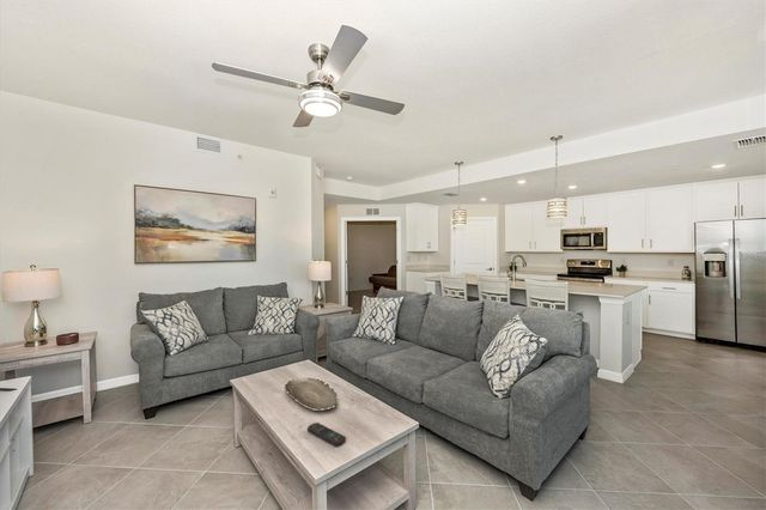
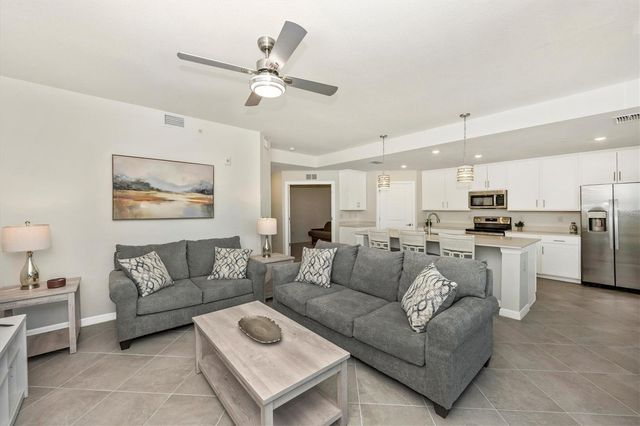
- remote control [306,421,347,448]
